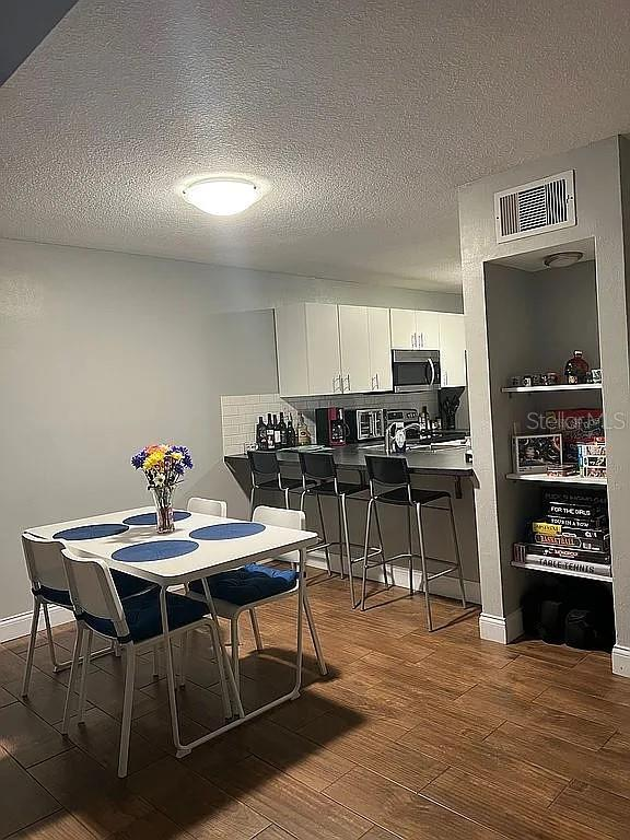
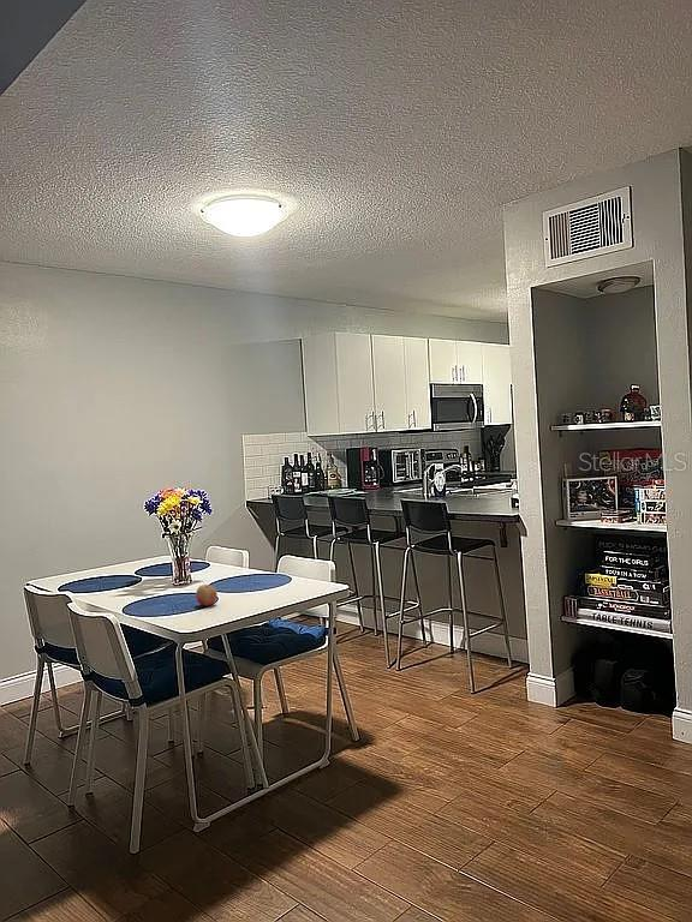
+ fruit [195,583,219,606]
